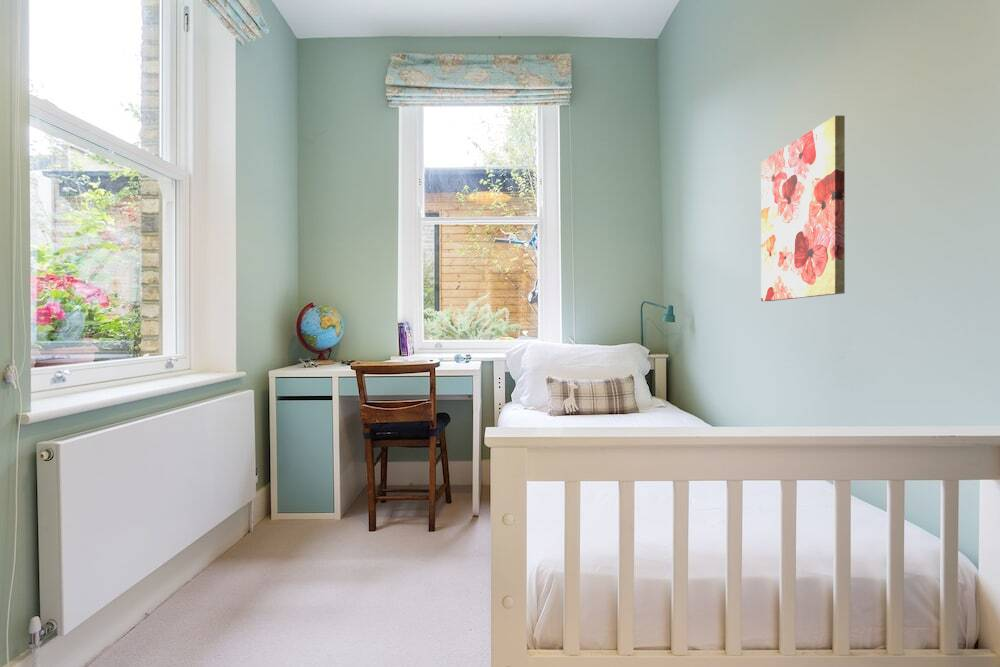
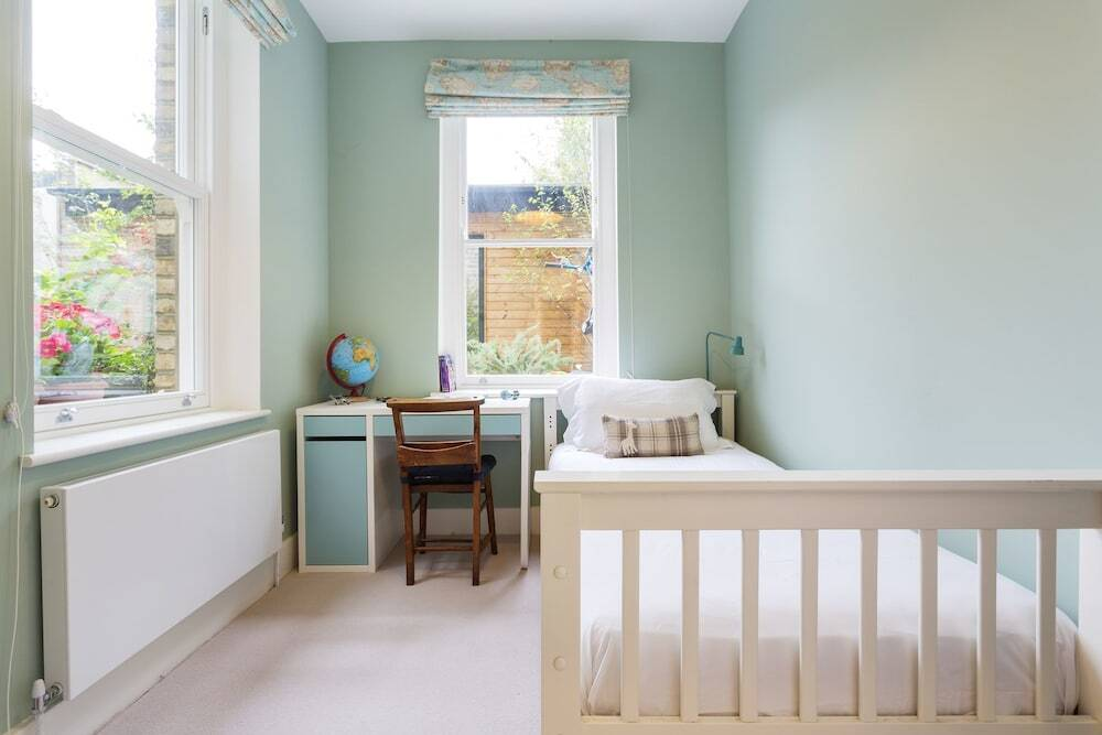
- wall art [760,115,846,302]
